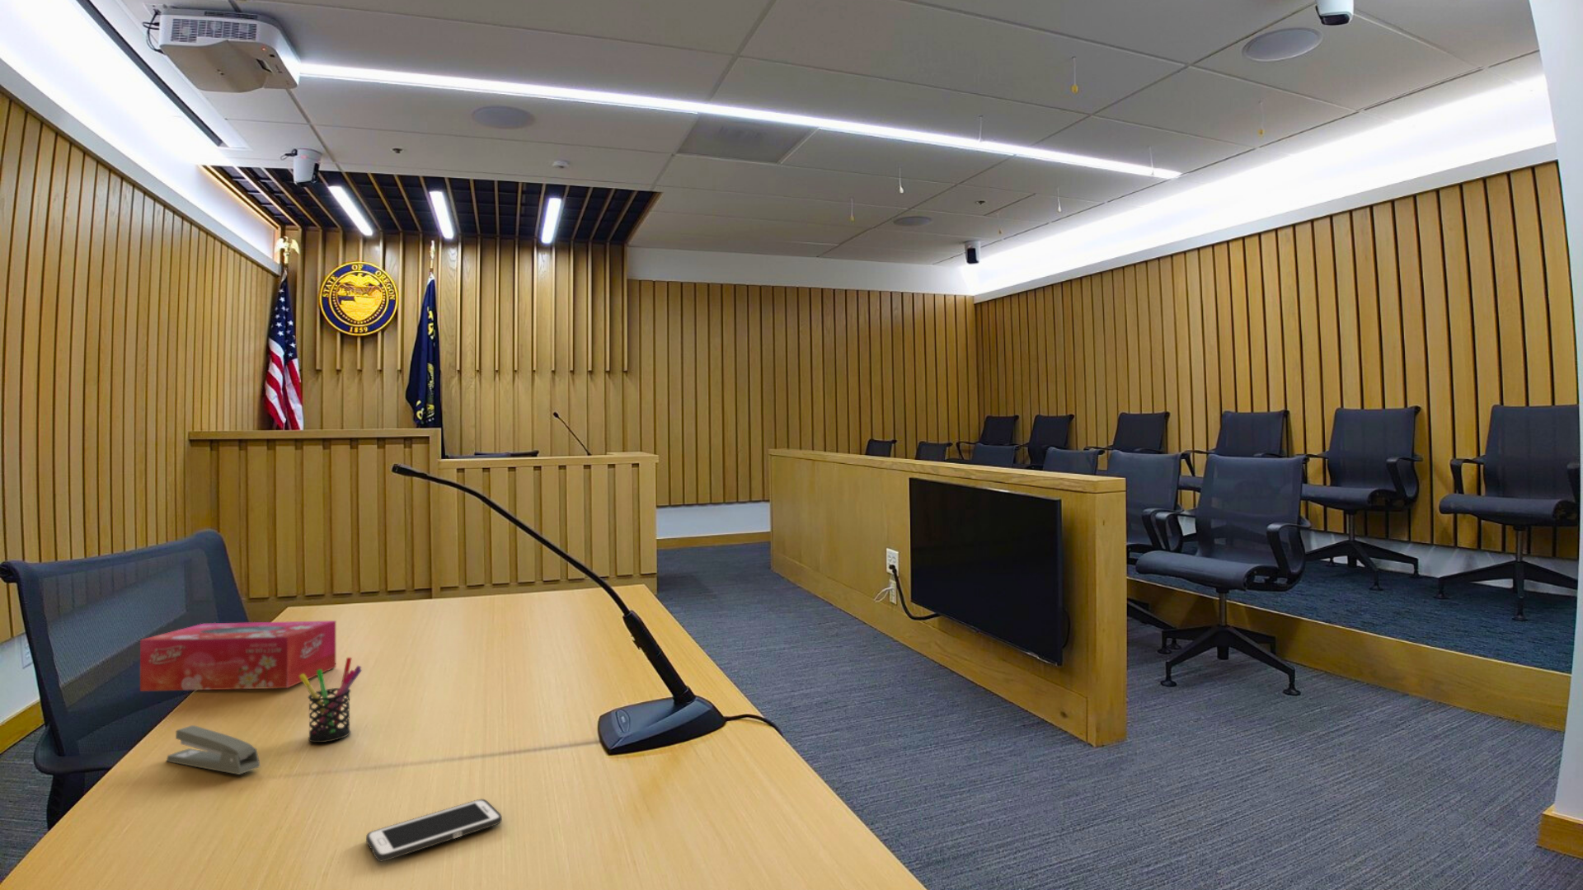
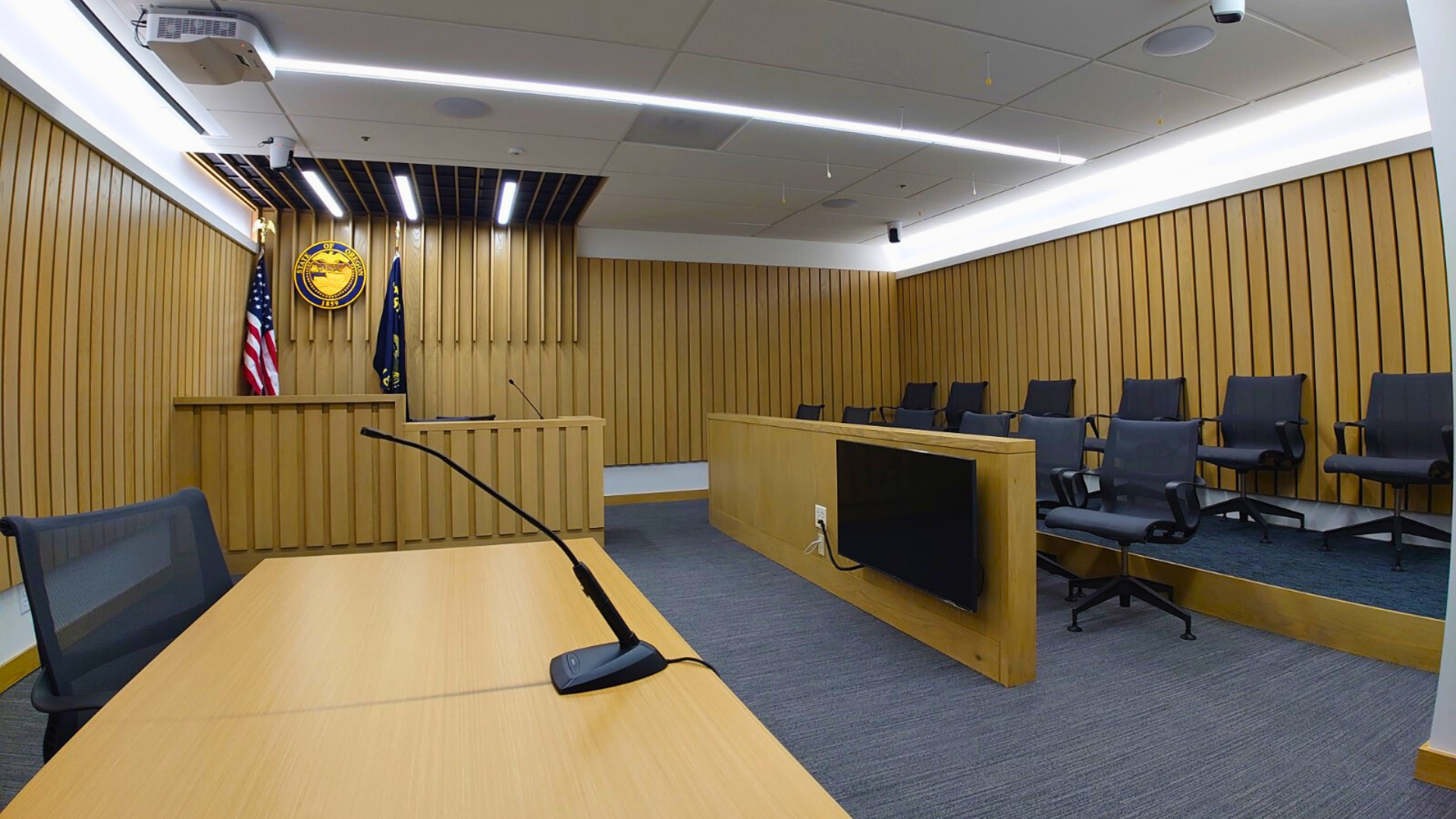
- pen holder [299,656,363,743]
- tissue box [139,619,336,692]
- cell phone [365,799,503,863]
- stapler [165,725,261,776]
